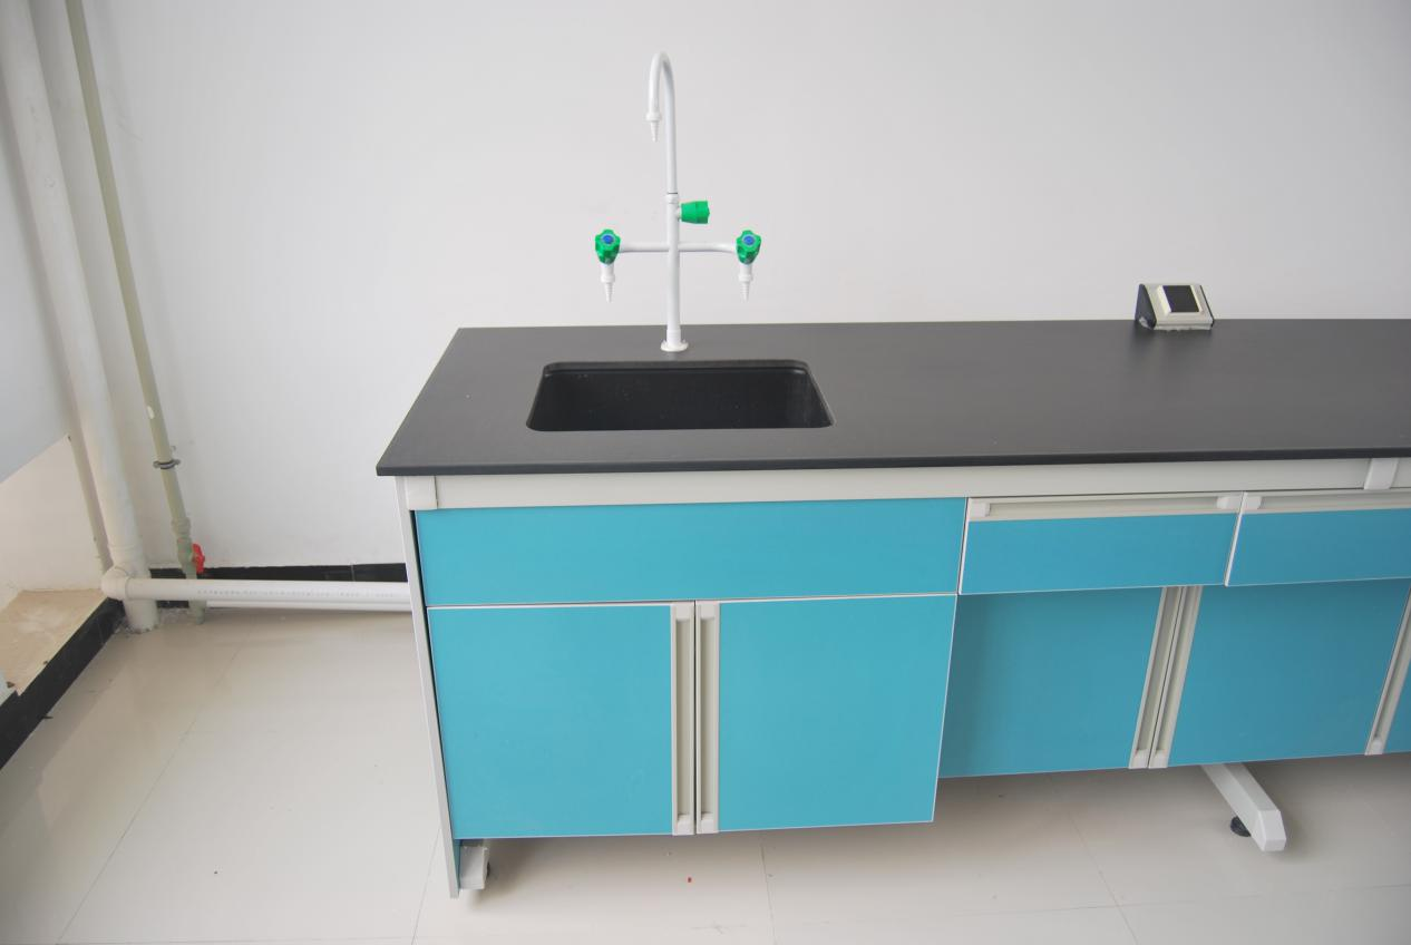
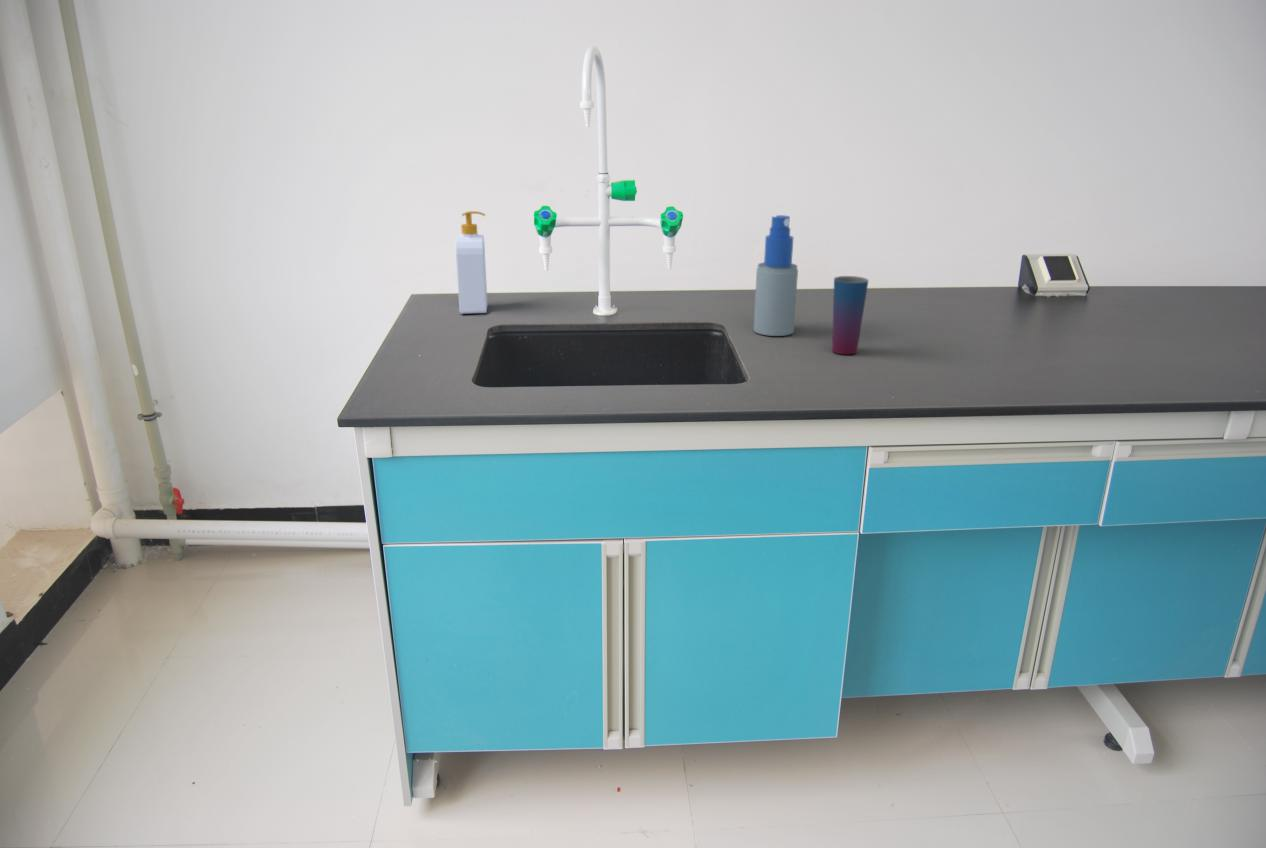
+ soap bottle [455,210,488,315]
+ cup [831,275,870,355]
+ spray bottle [752,214,799,337]
